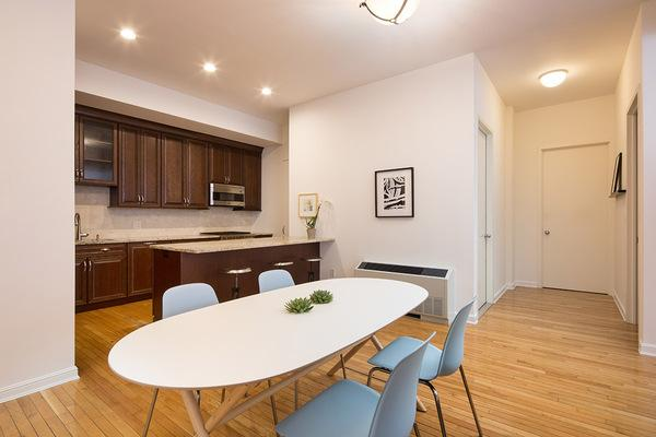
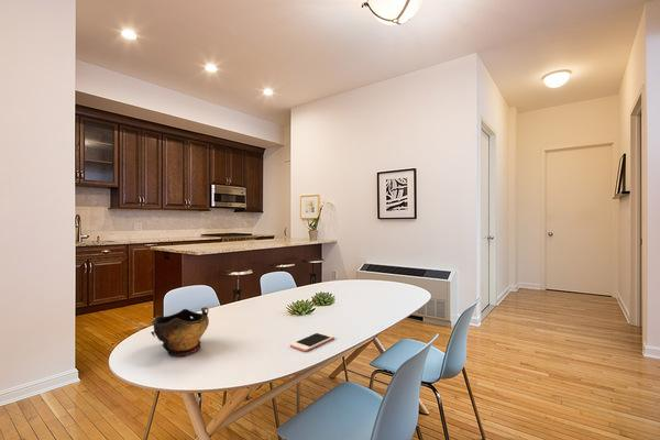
+ cell phone [289,331,336,352]
+ decorative bowl [148,306,210,356]
